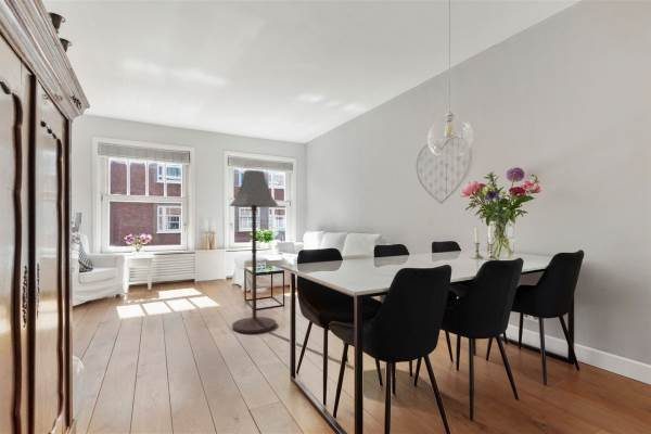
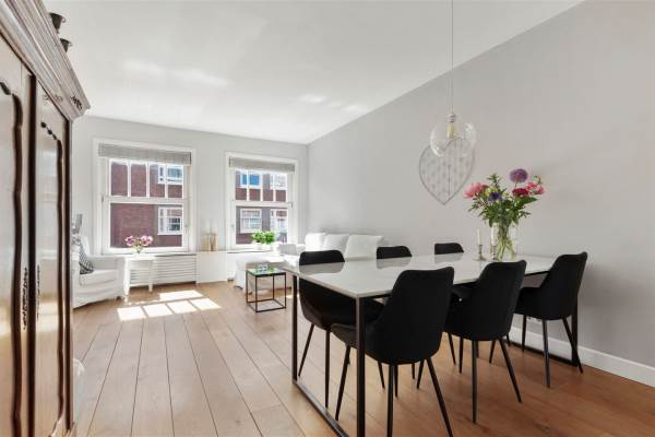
- floor lamp [229,169,279,334]
